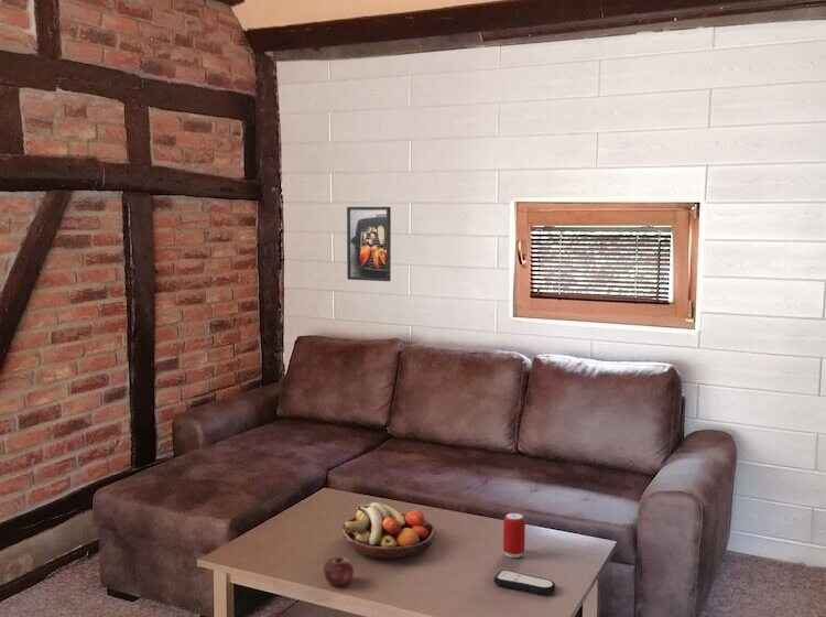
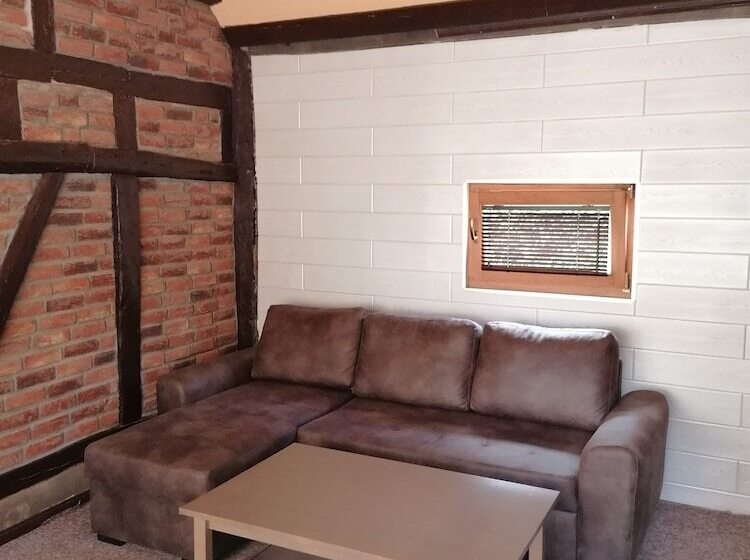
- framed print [346,206,392,282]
- apple [323,556,355,586]
- fruit bowl [341,501,436,561]
- beverage can [502,511,526,559]
- remote control [492,569,557,596]
